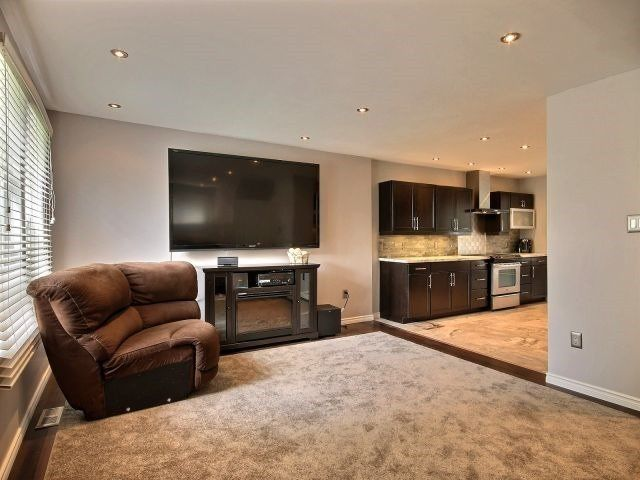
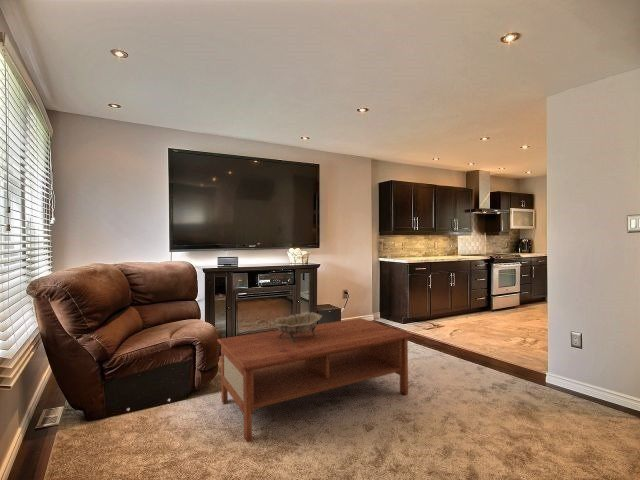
+ decorative bowl [270,311,323,343]
+ coffee table [216,317,413,443]
